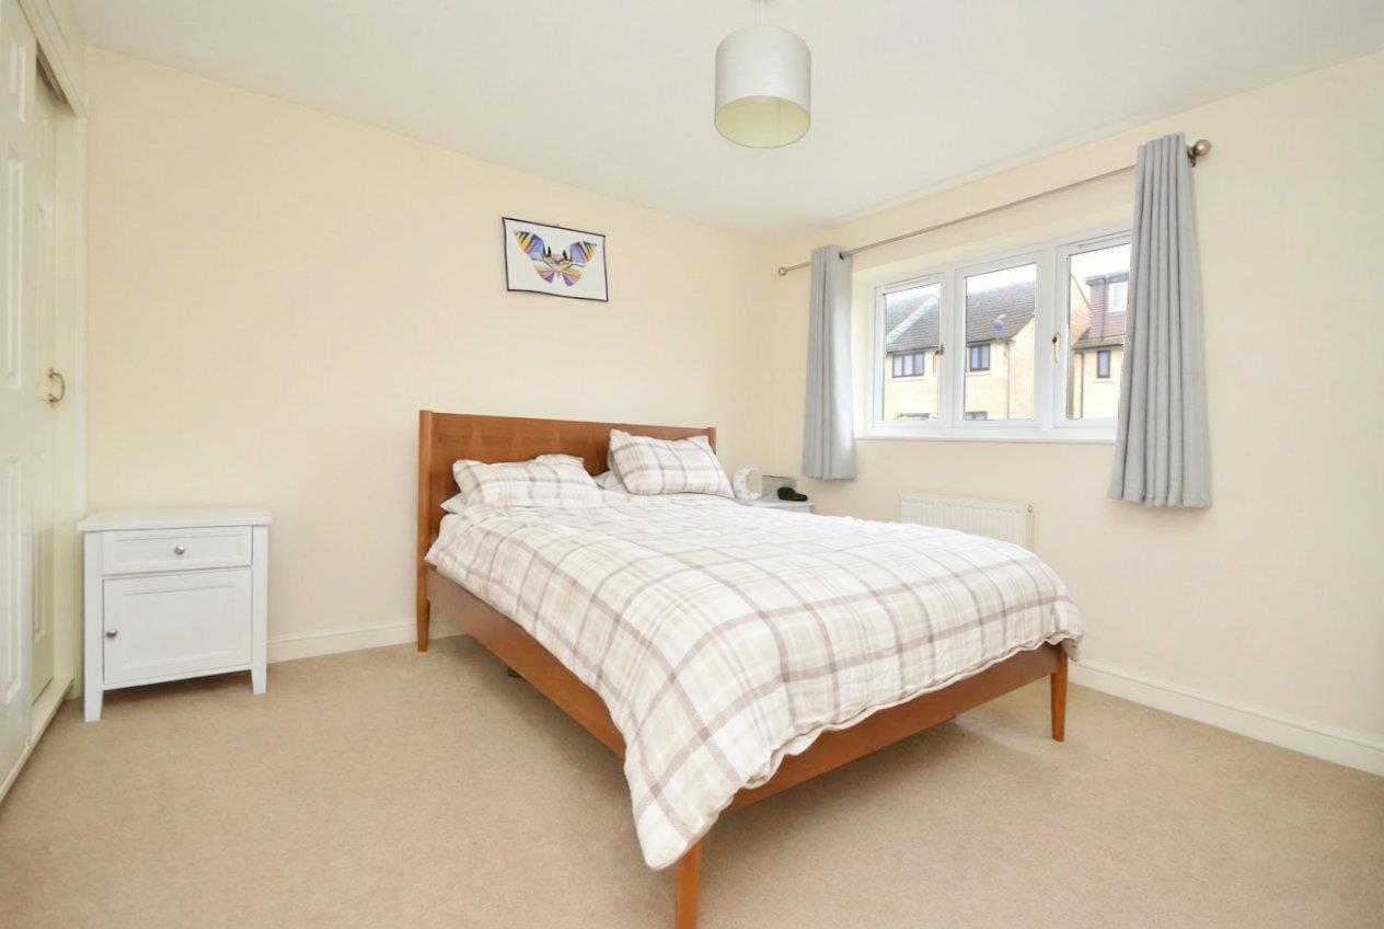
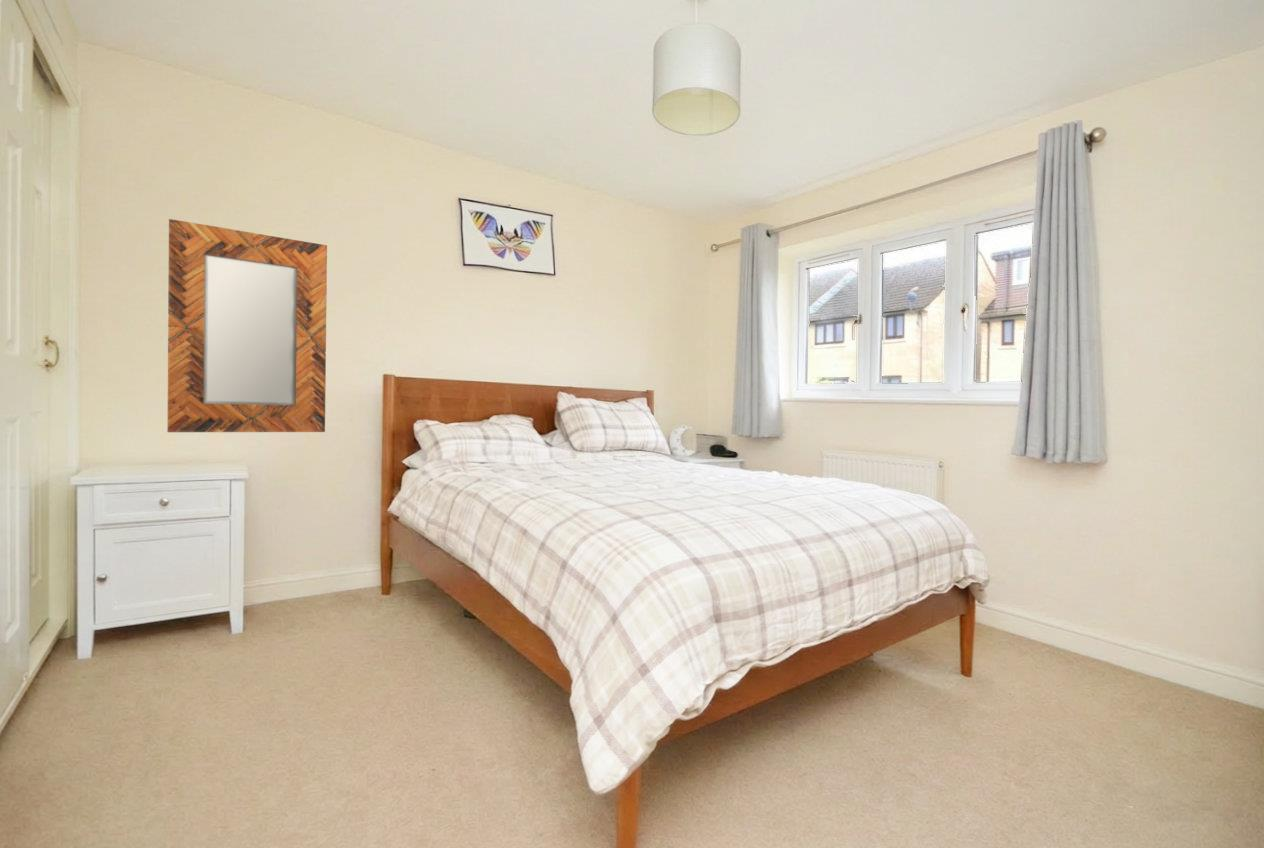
+ home mirror [166,218,328,433]
